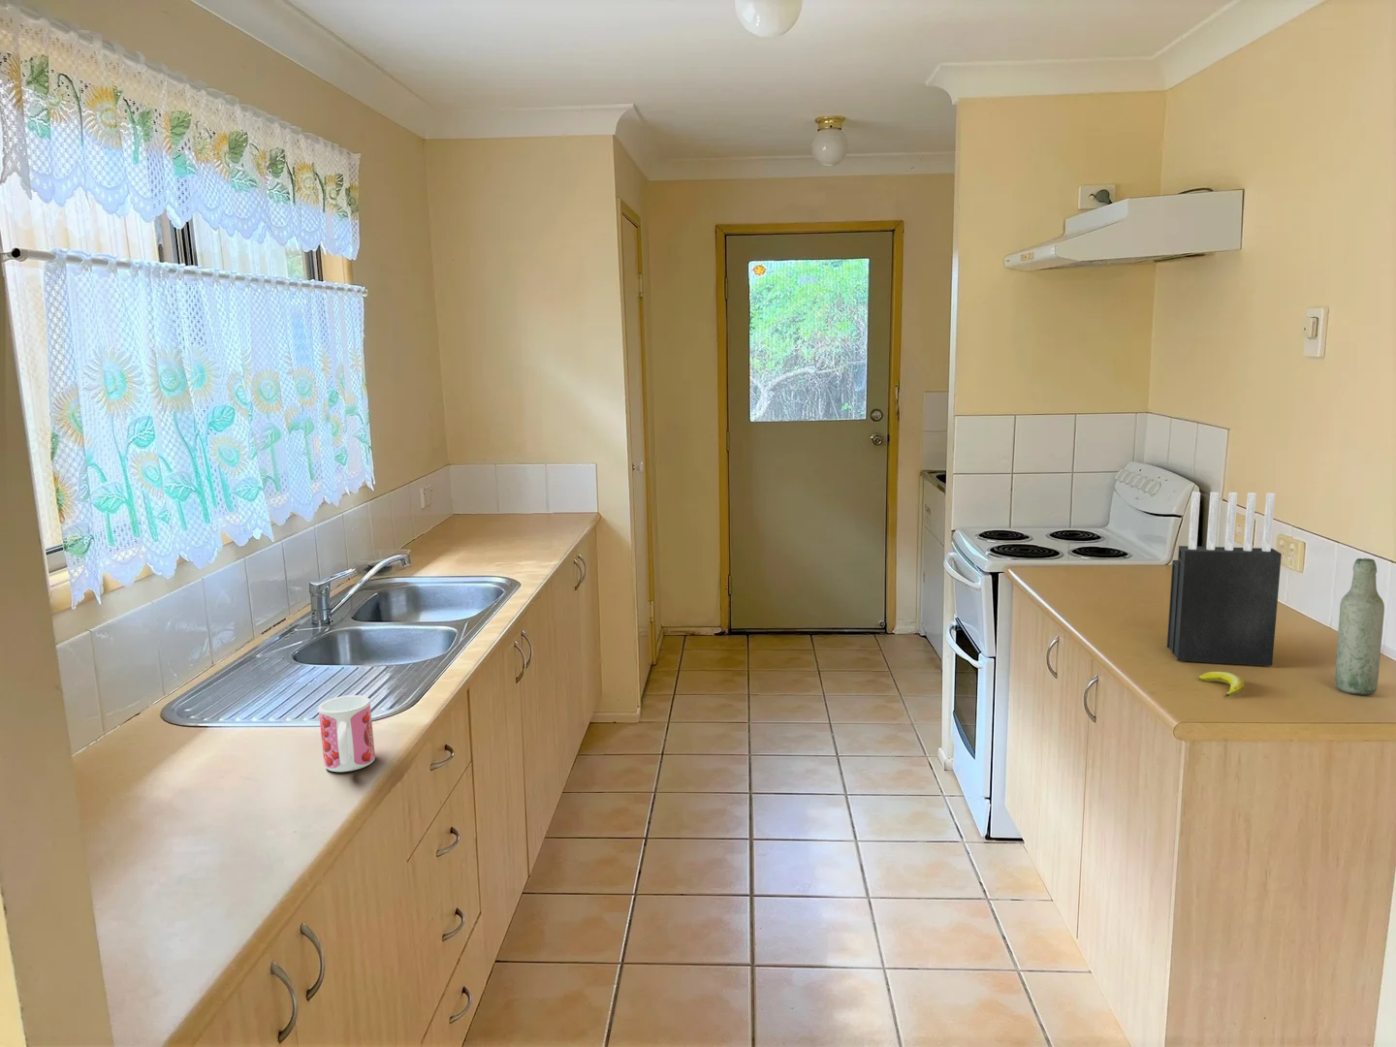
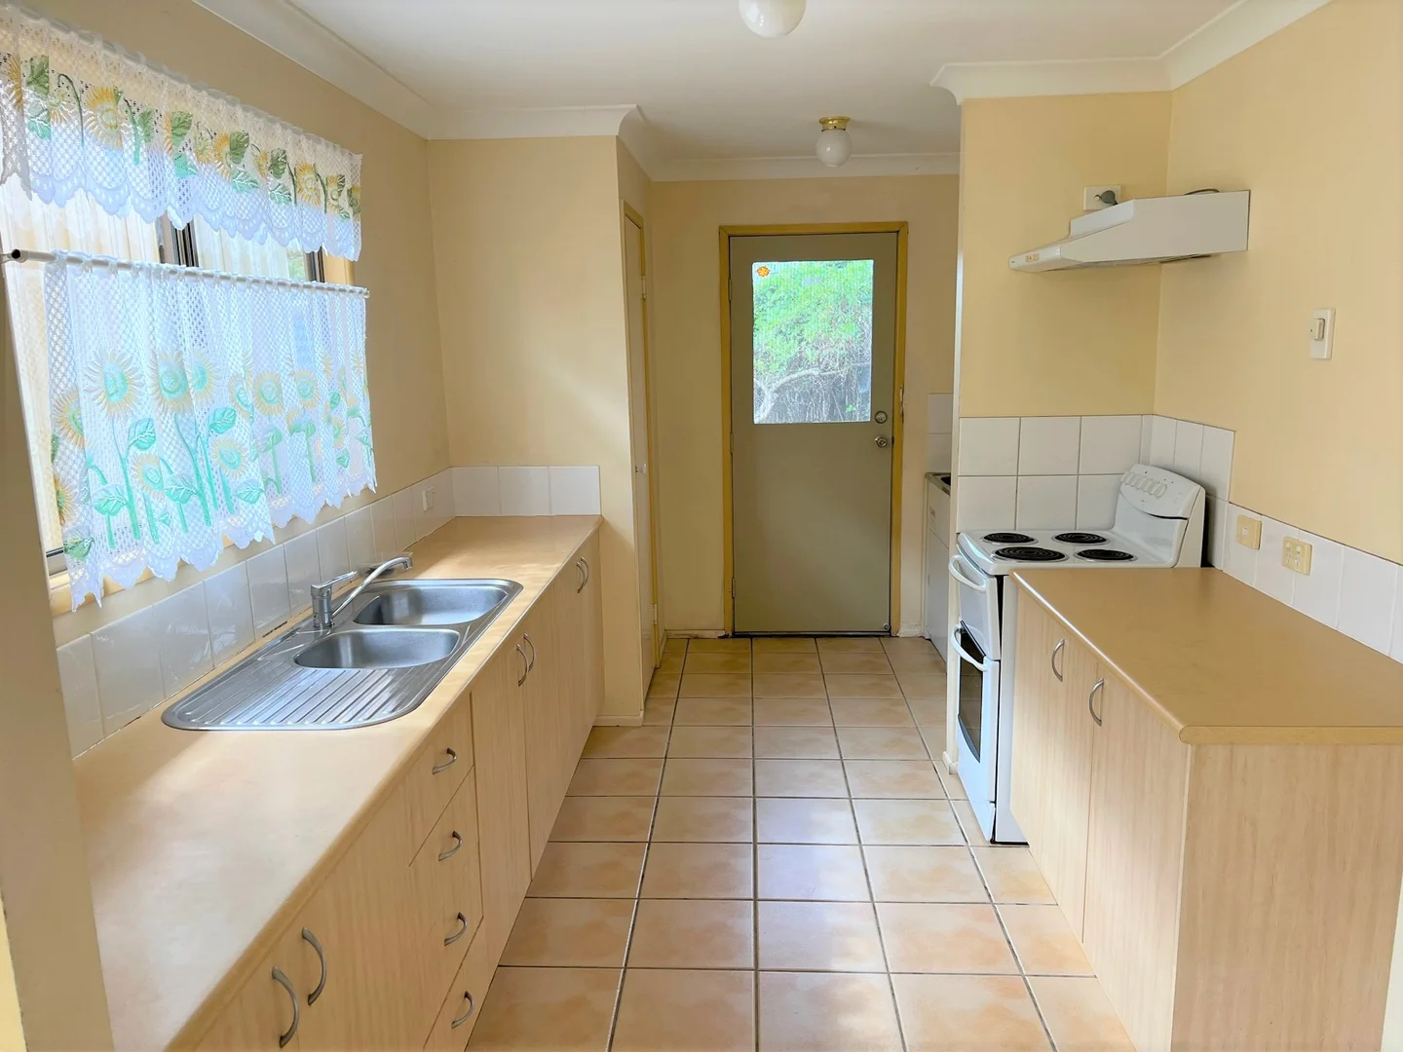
- bottle [1334,558,1385,696]
- mug [317,694,376,773]
- banana [1198,671,1245,697]
- knife block [1166,491,1283,666]
